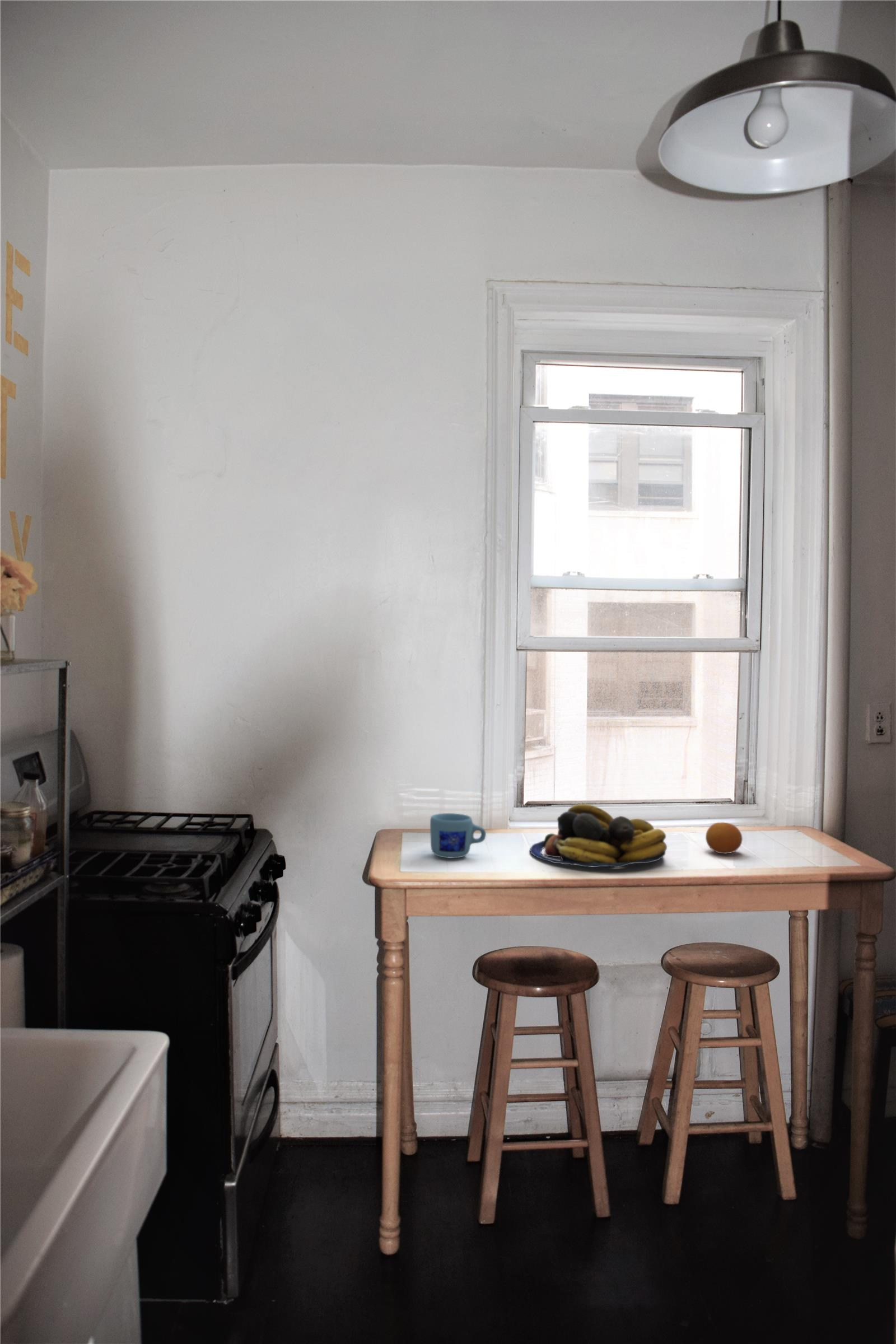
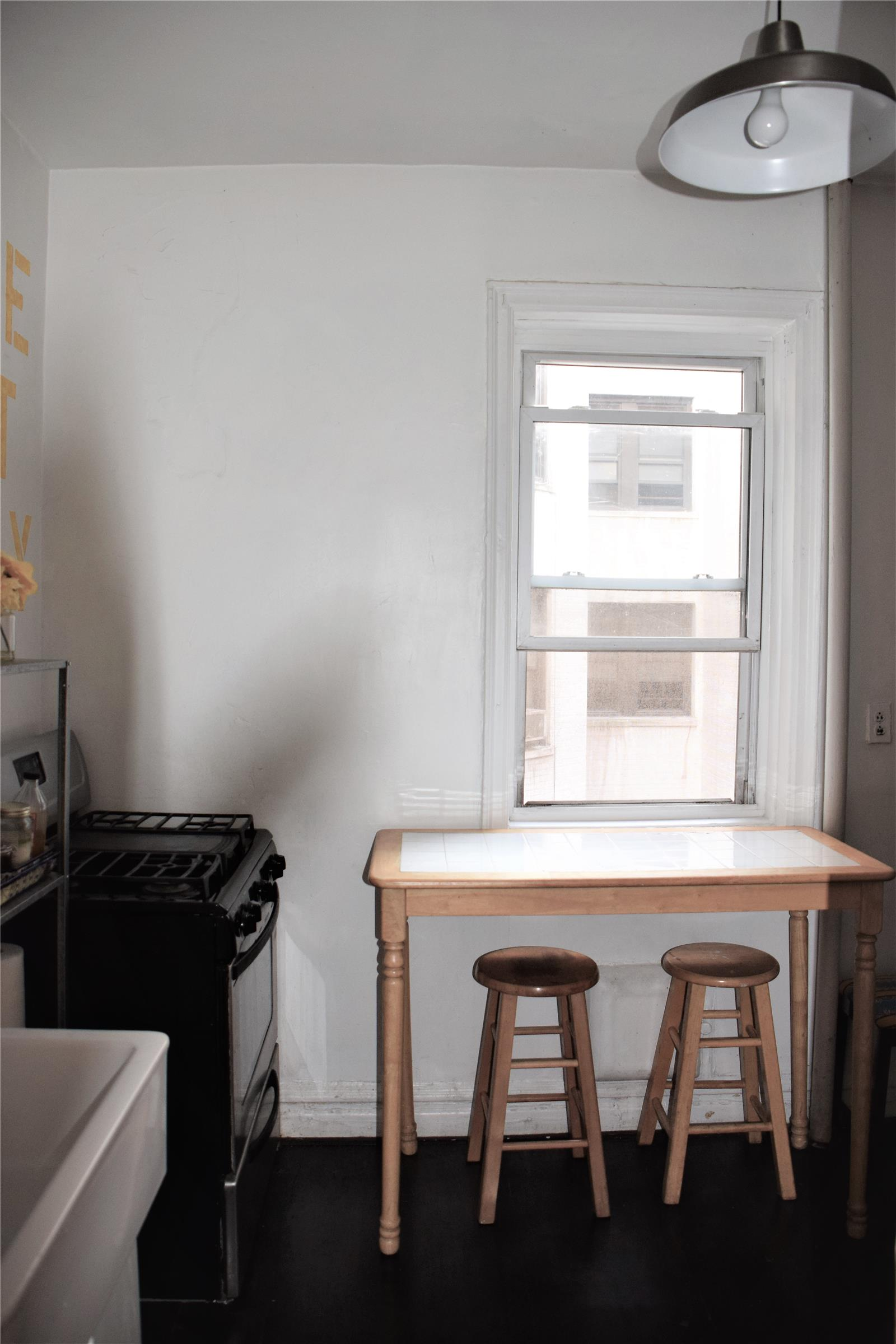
- mug [430,813,487,858]
- fruit [705,822,743,855]
- fruit bowl [529,804,668,868]
